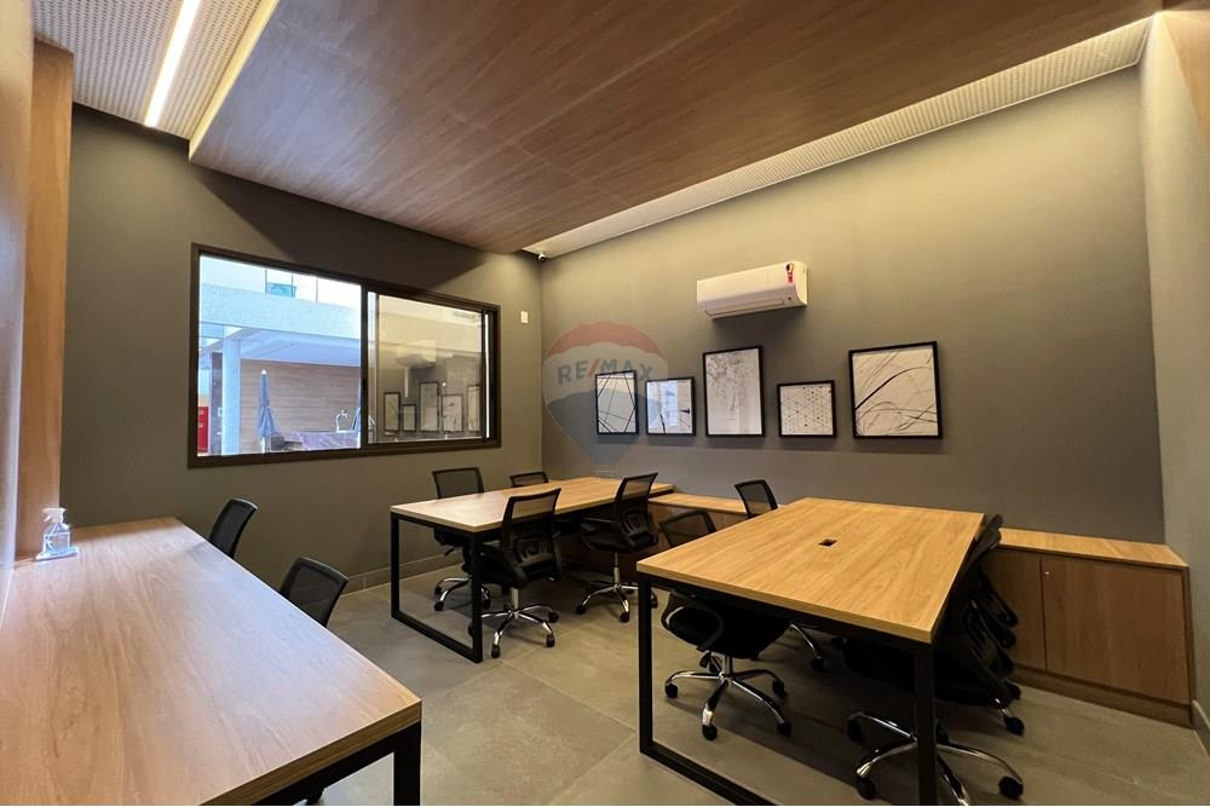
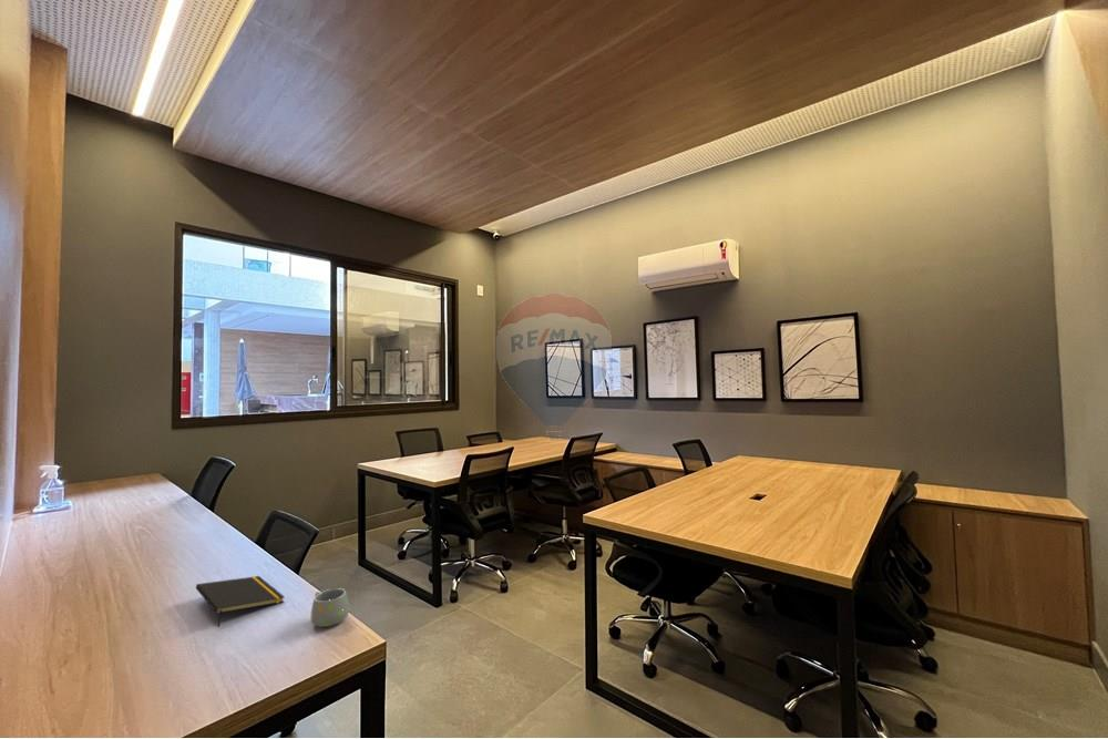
+ notepad [195,575,286,627]
+ mug [310,587,350,628]
